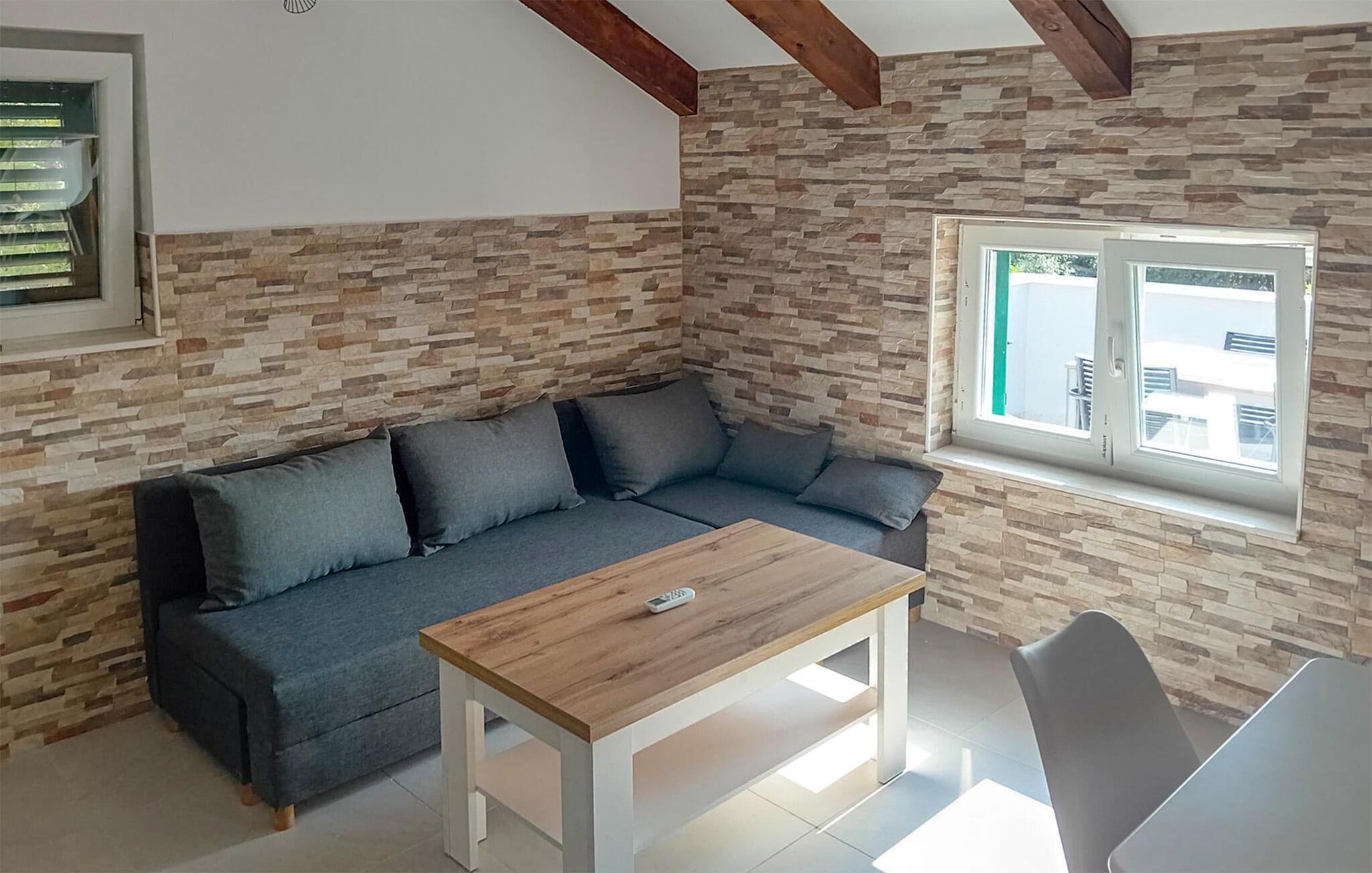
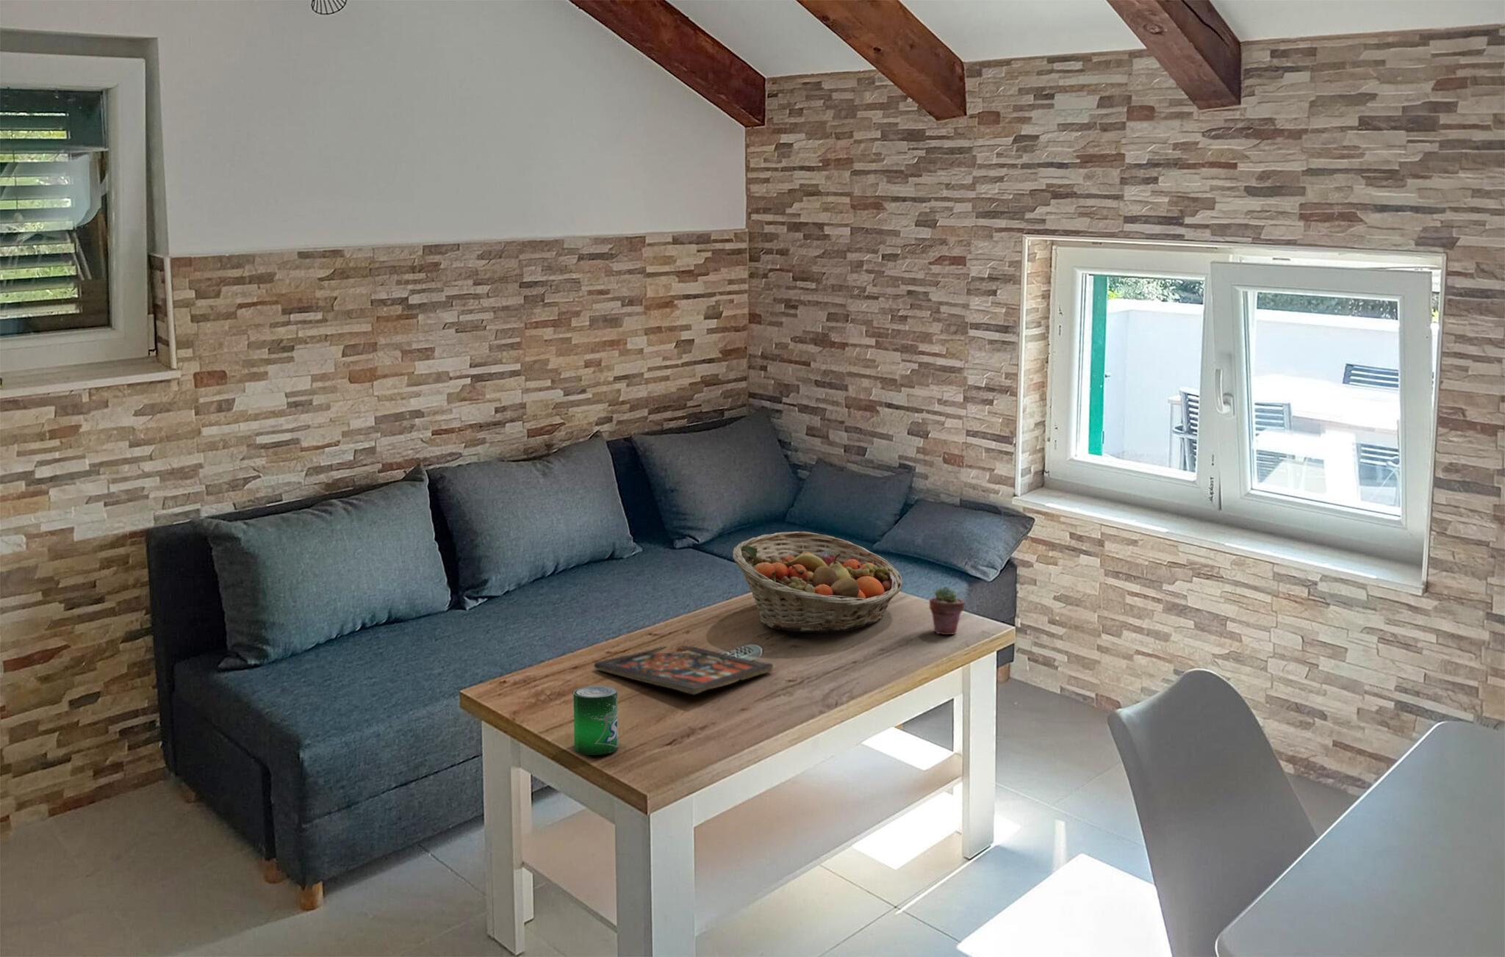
+ fruit basket [732,531,904,634]
+ potted succulent [929,585,965,636]
+ board game [593,645,773,695]
+ beverage can [573,685,619,755]
